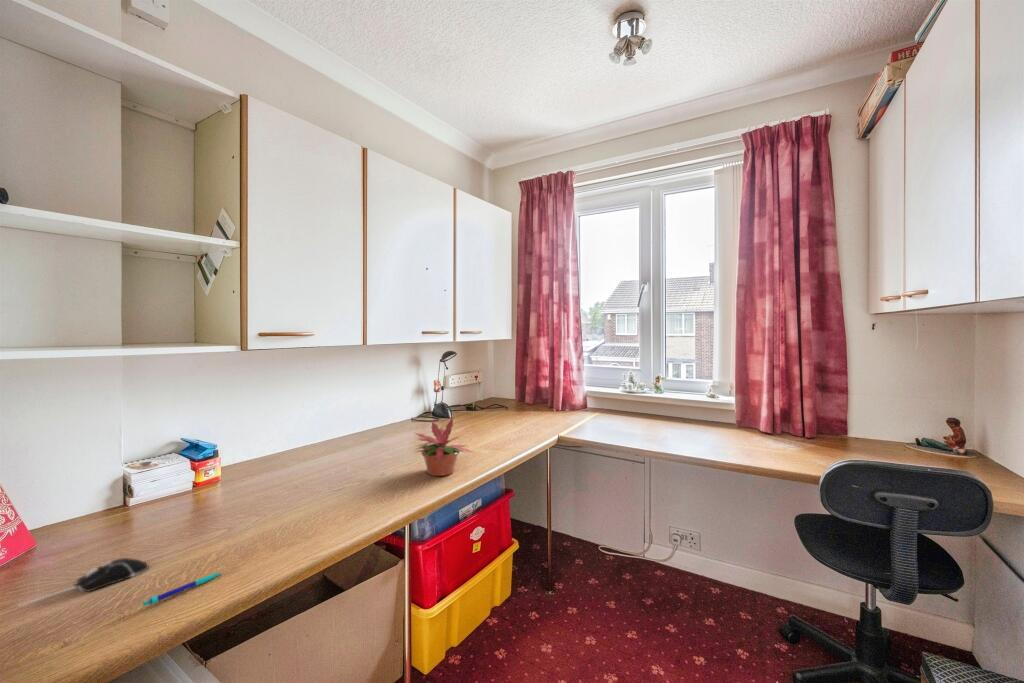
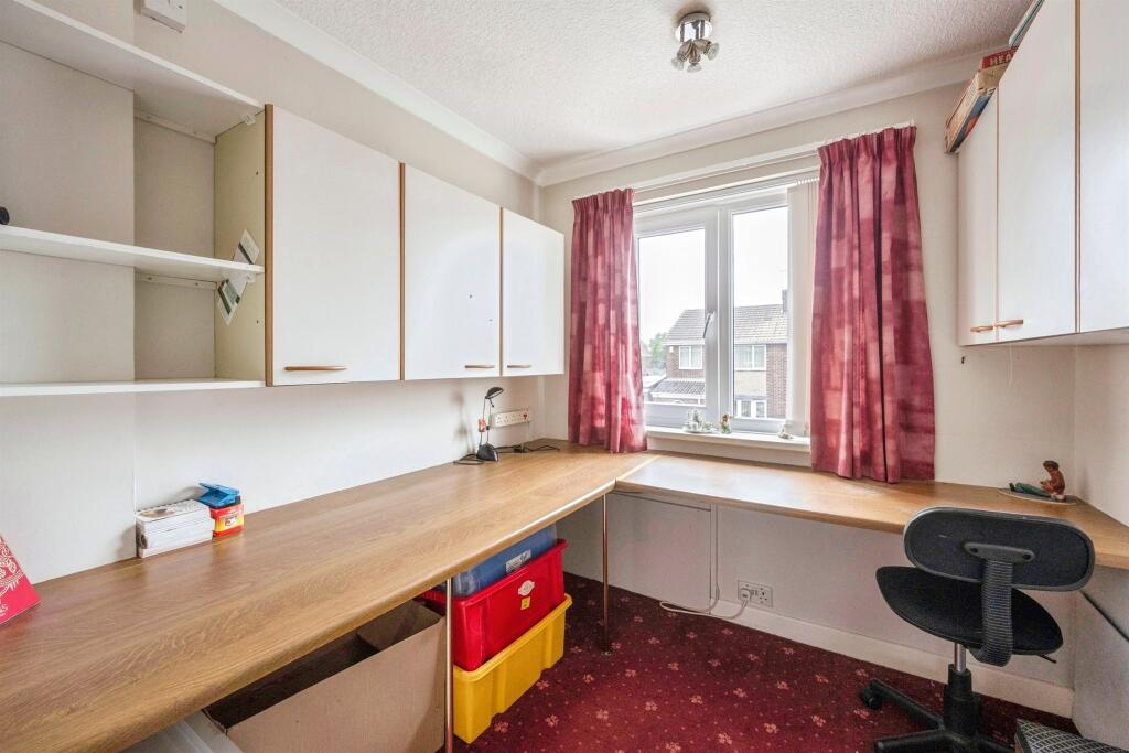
- potted plant [413,416,476,477]
- pen [142,571,224,607]
- computer mouse [17,557,149,608]
